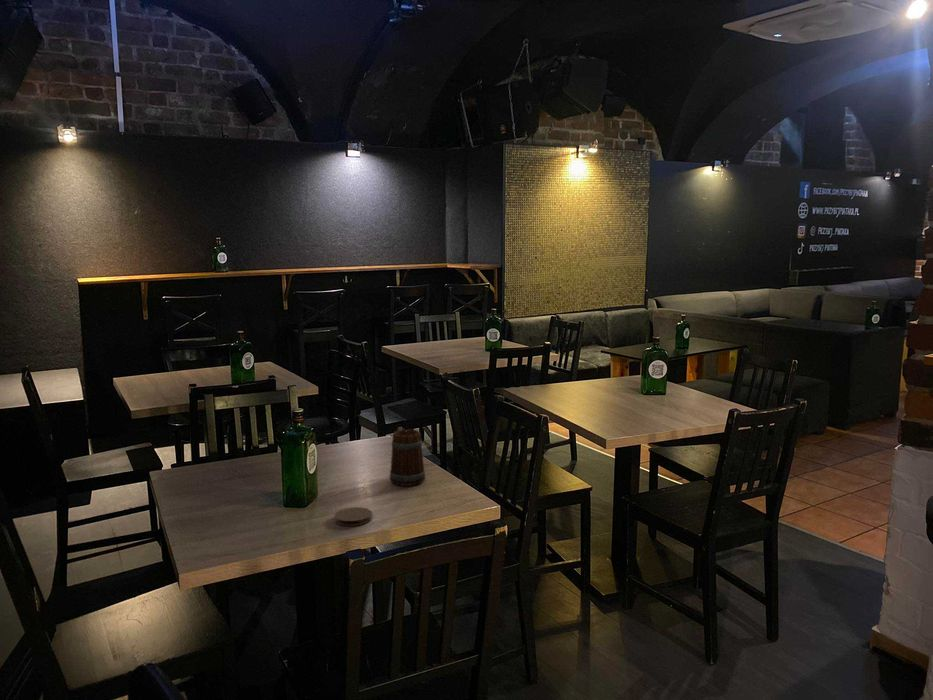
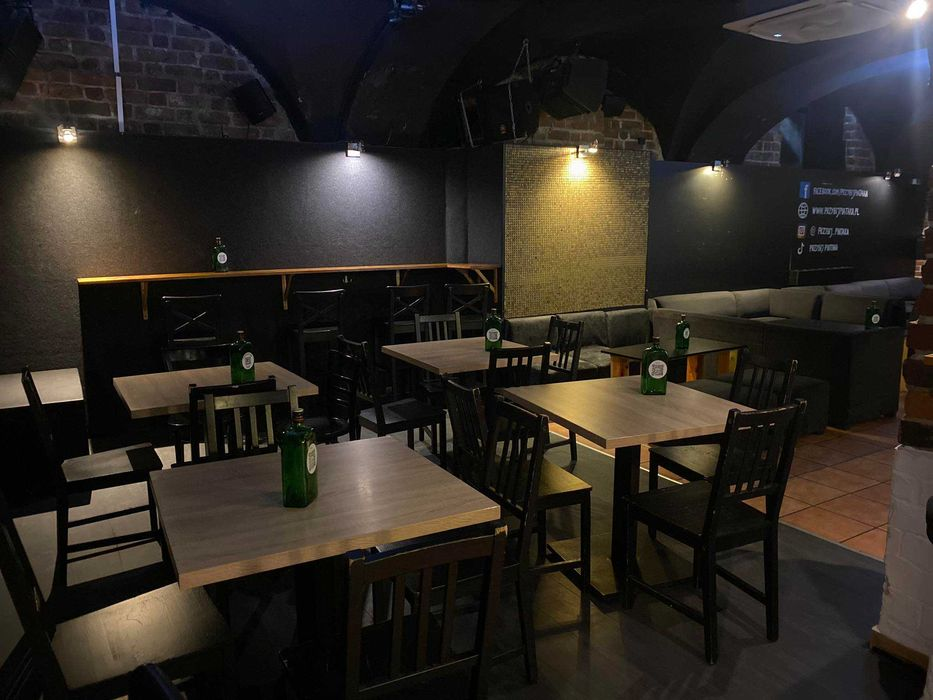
- beer mug [389,426,426,487]
- coaster [334,506,373,527]
